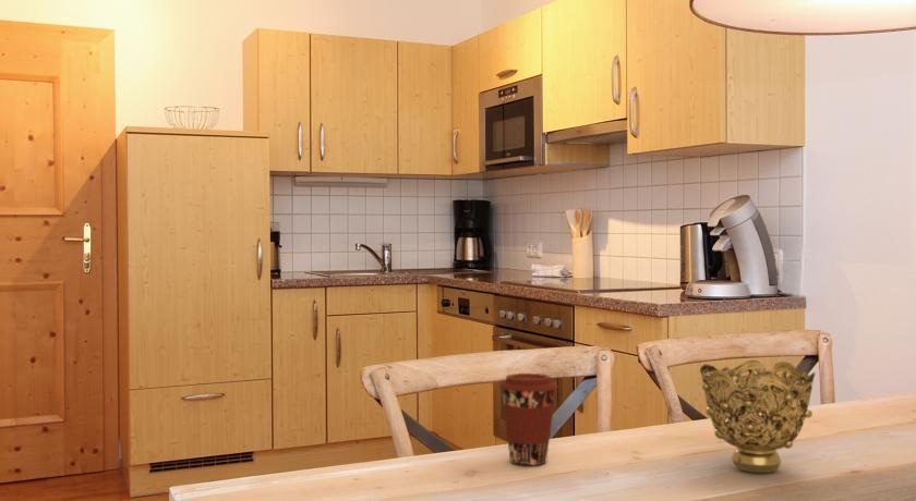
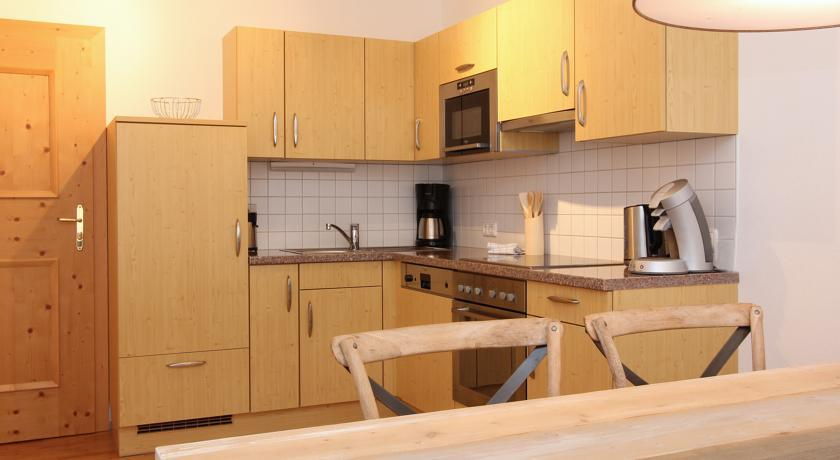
- coffee cup [498,372,559,466]
- decorative bowl [699,359,817,474]
